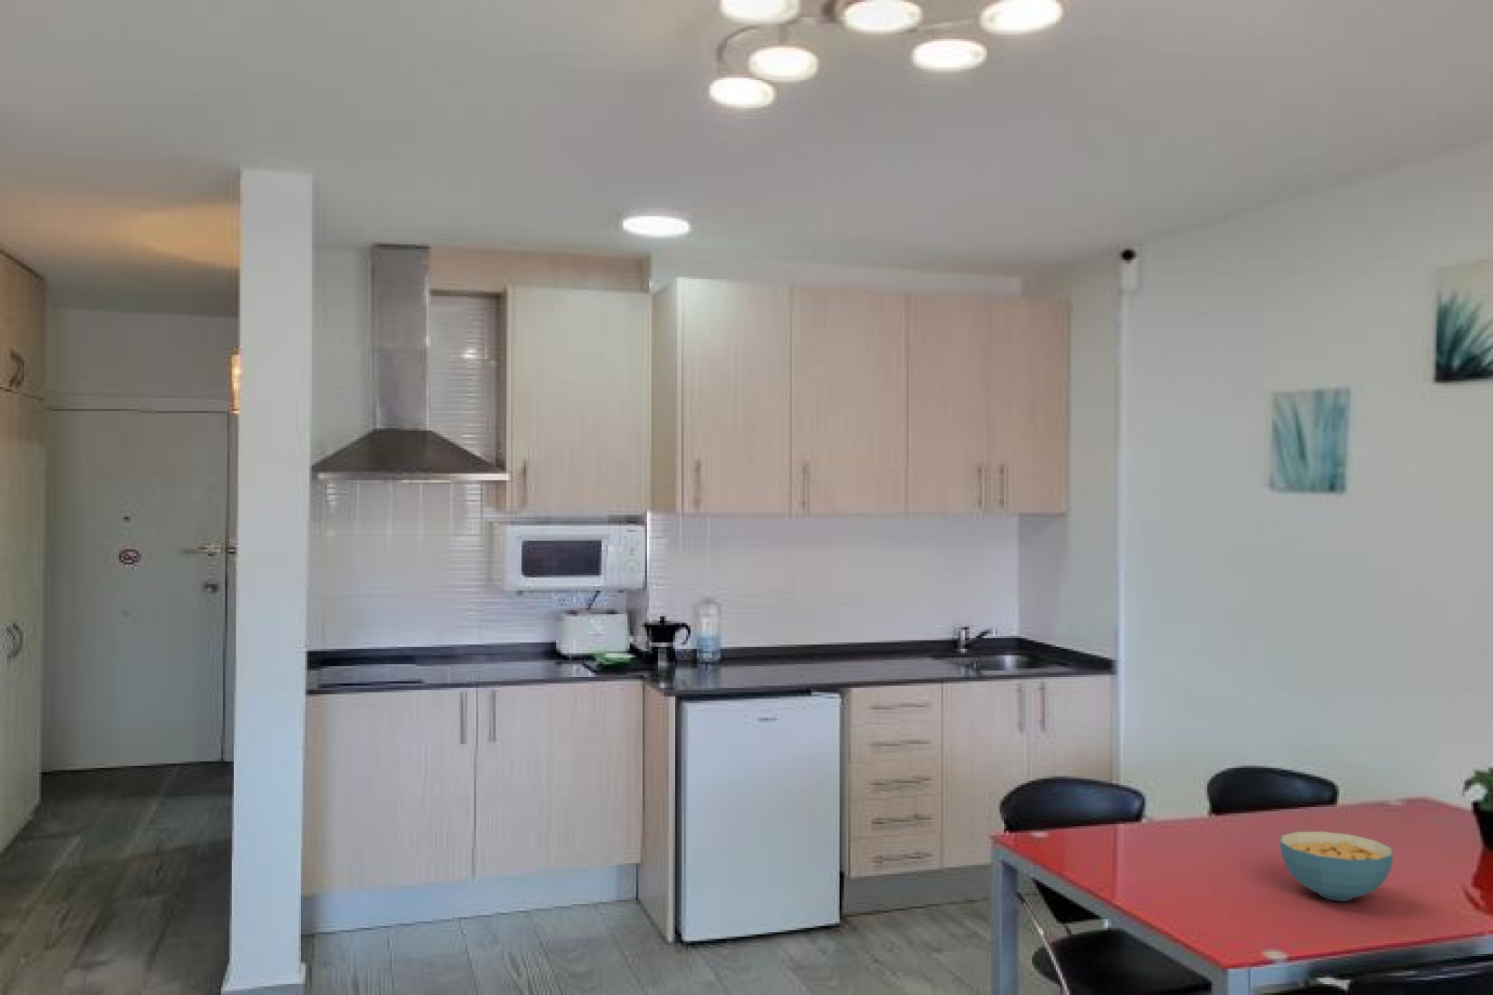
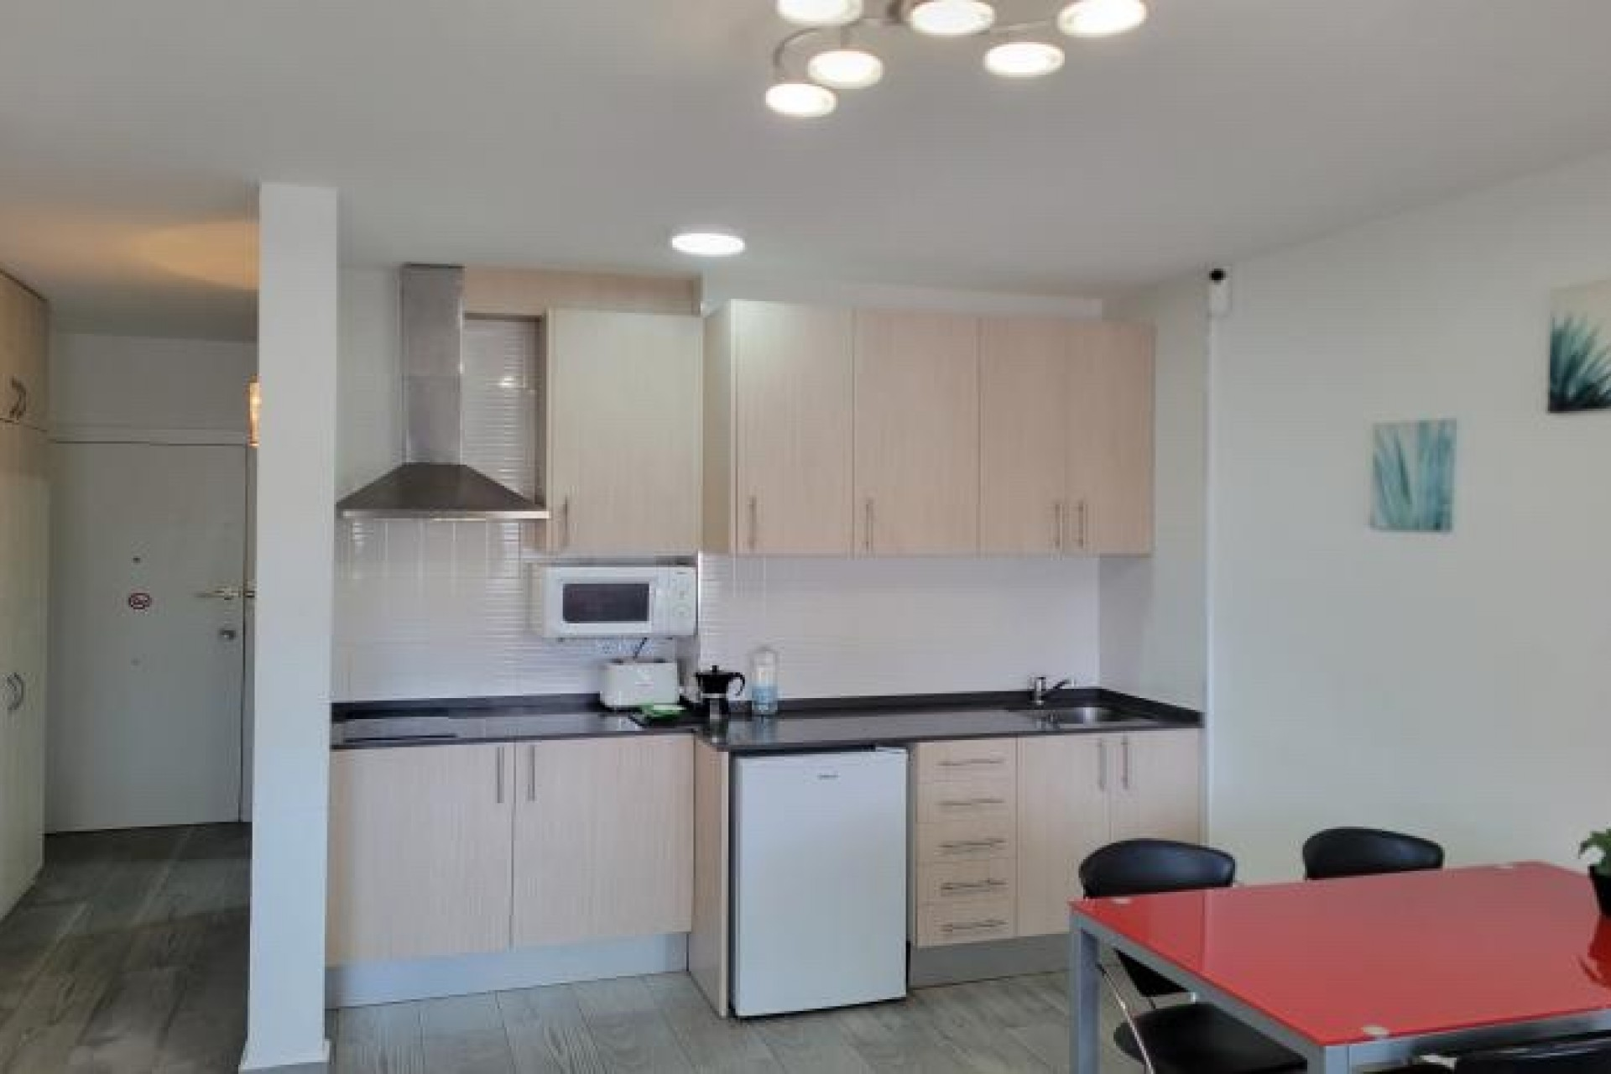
- cereal bowl [1280,831,1394,902]
